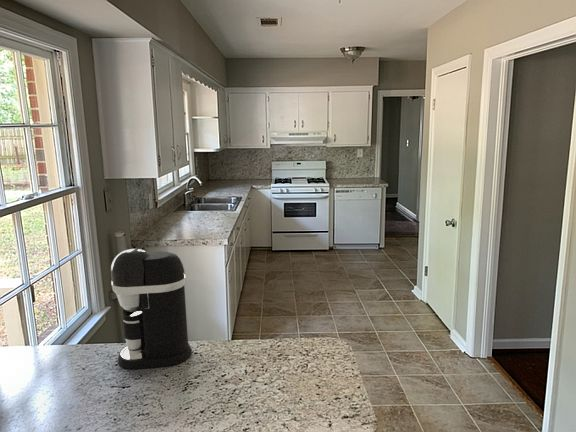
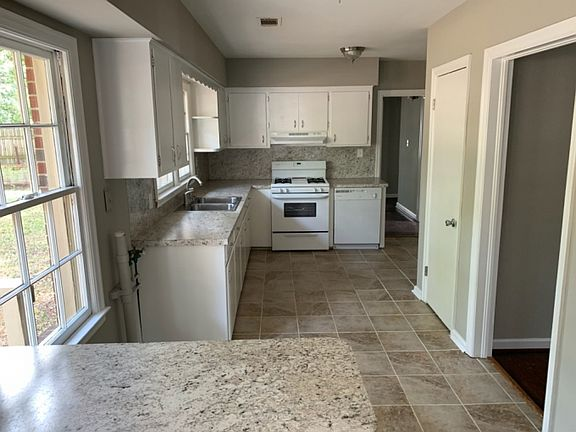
- coffee maker [110,248,192,370]
